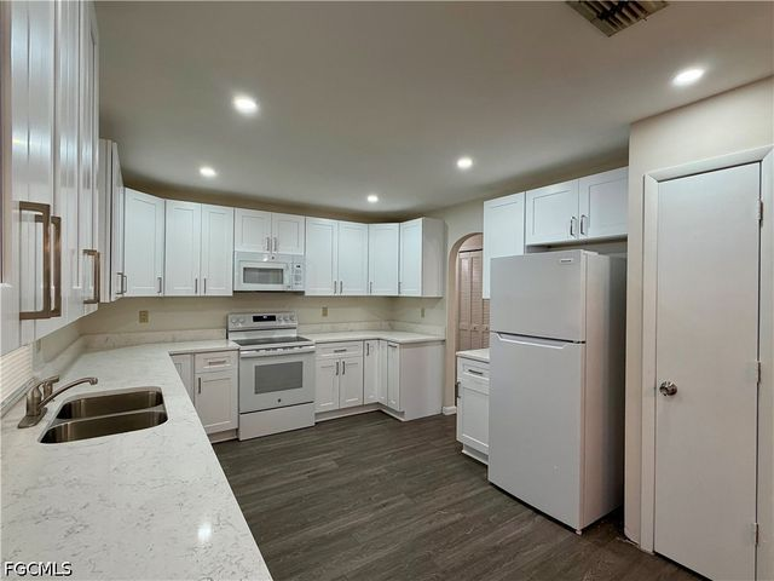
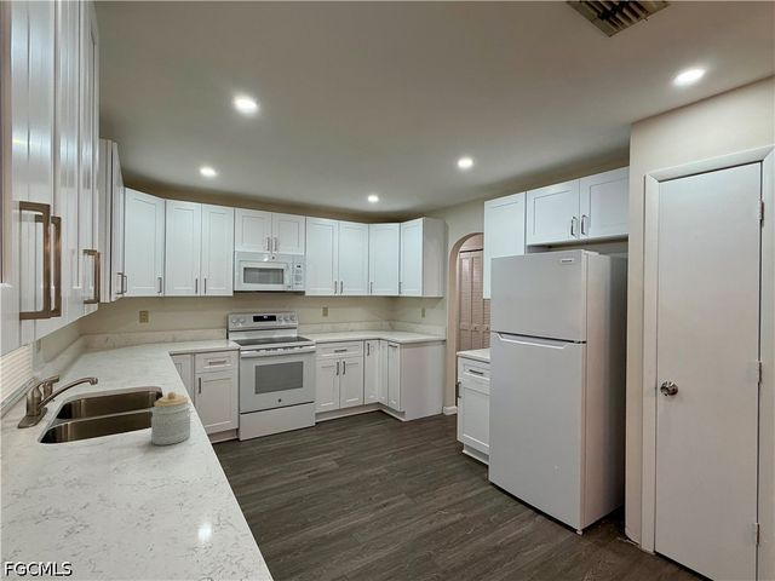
+ jar [150,391,193,445]
